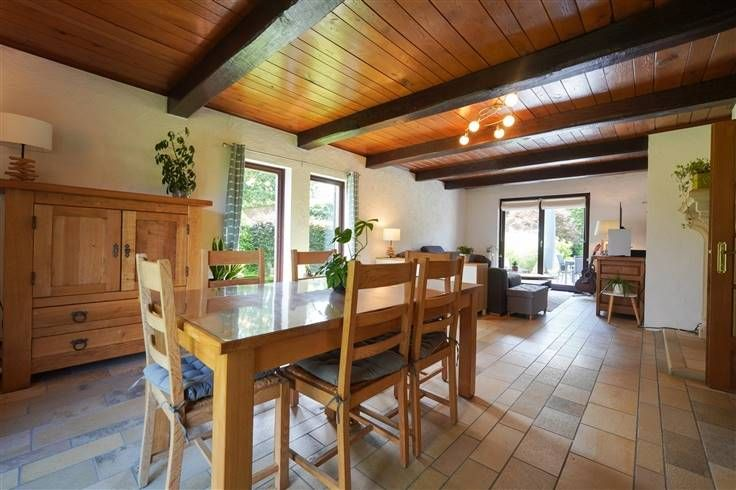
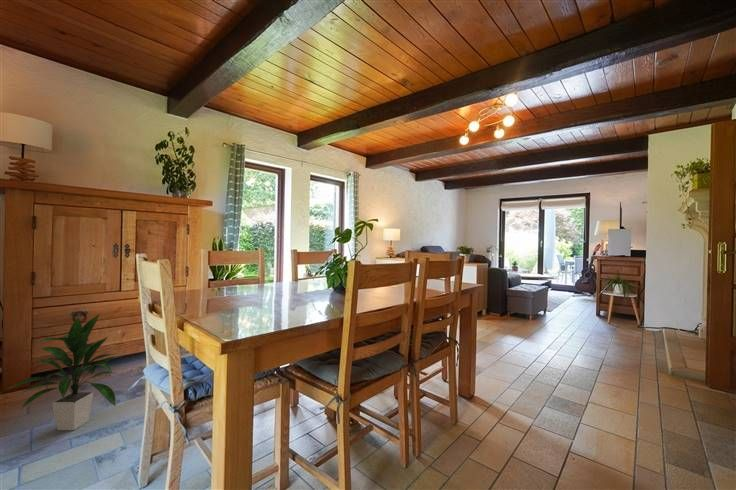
+ indoor plant [5,312,121,431]
